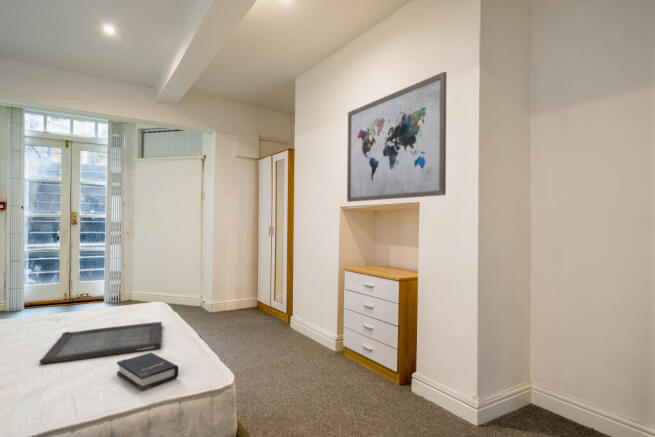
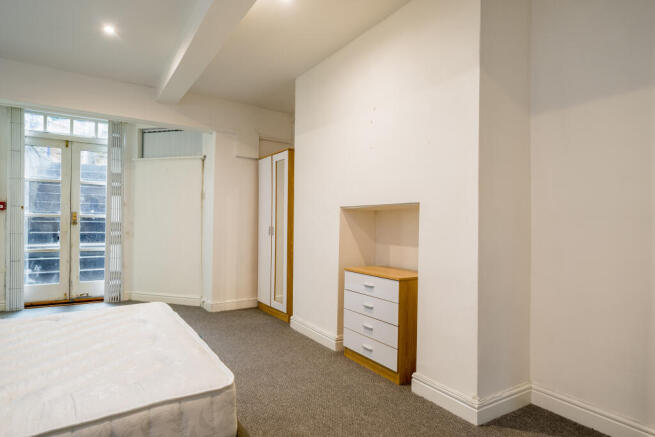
- hardback book [116,352,179,392]
- serving tray [38,321,163,364]
- wall art [346,71,447,203]
